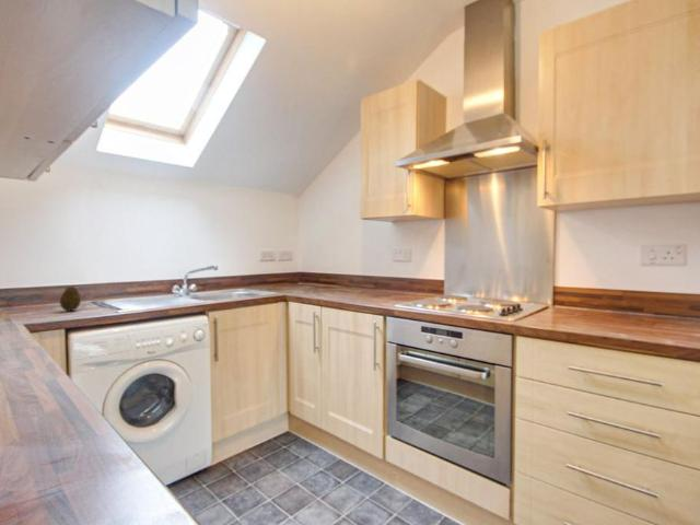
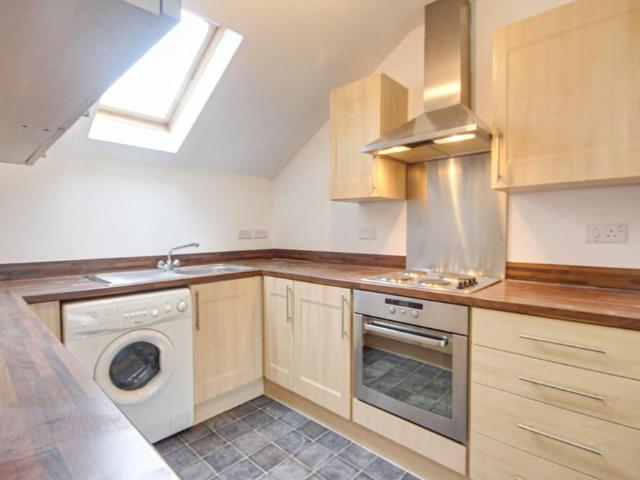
- fruit [59,285,82,312]
